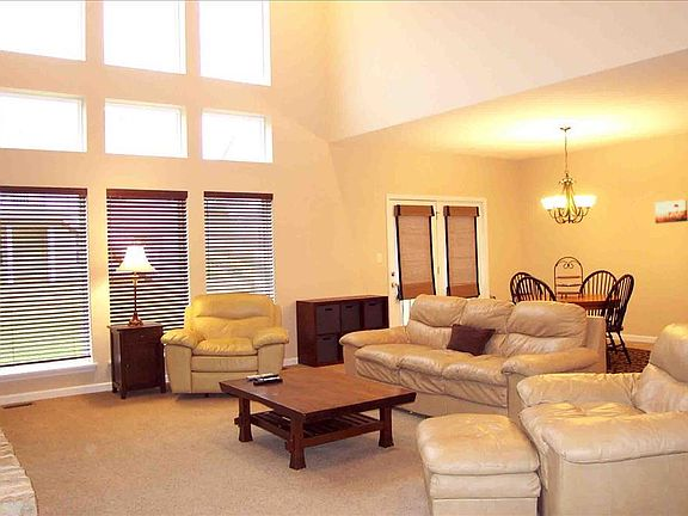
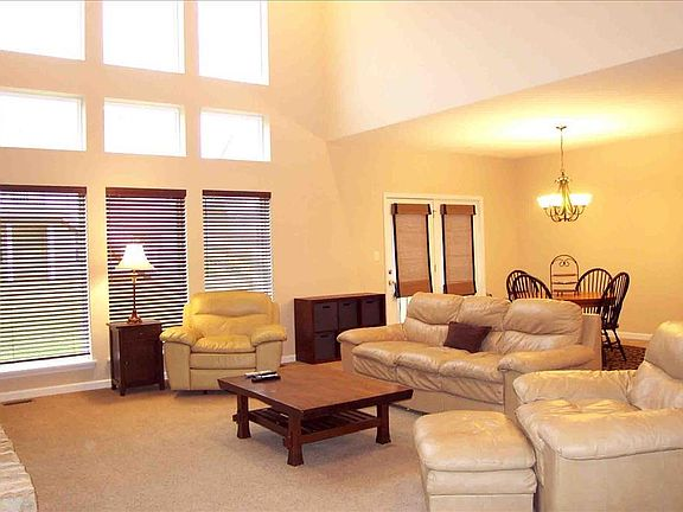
- wall art [653,198,688,225]
